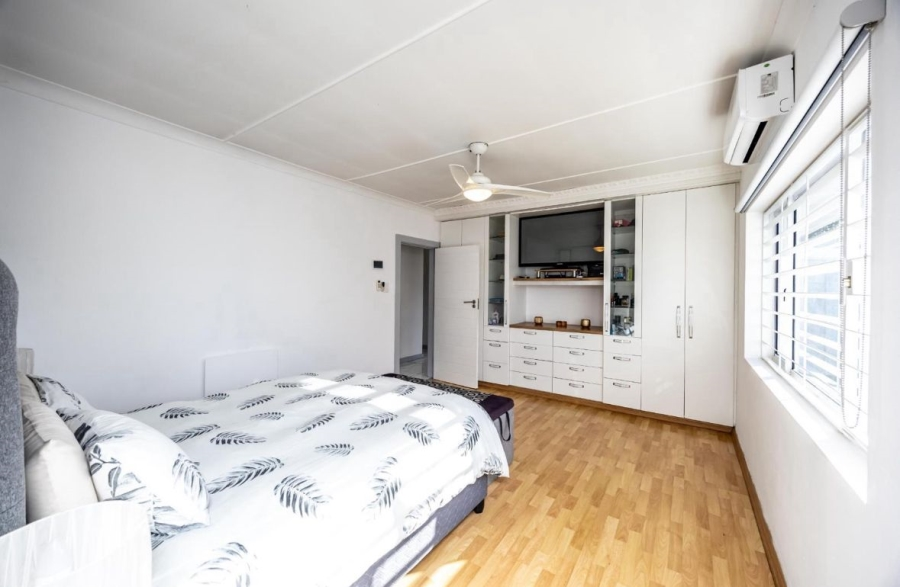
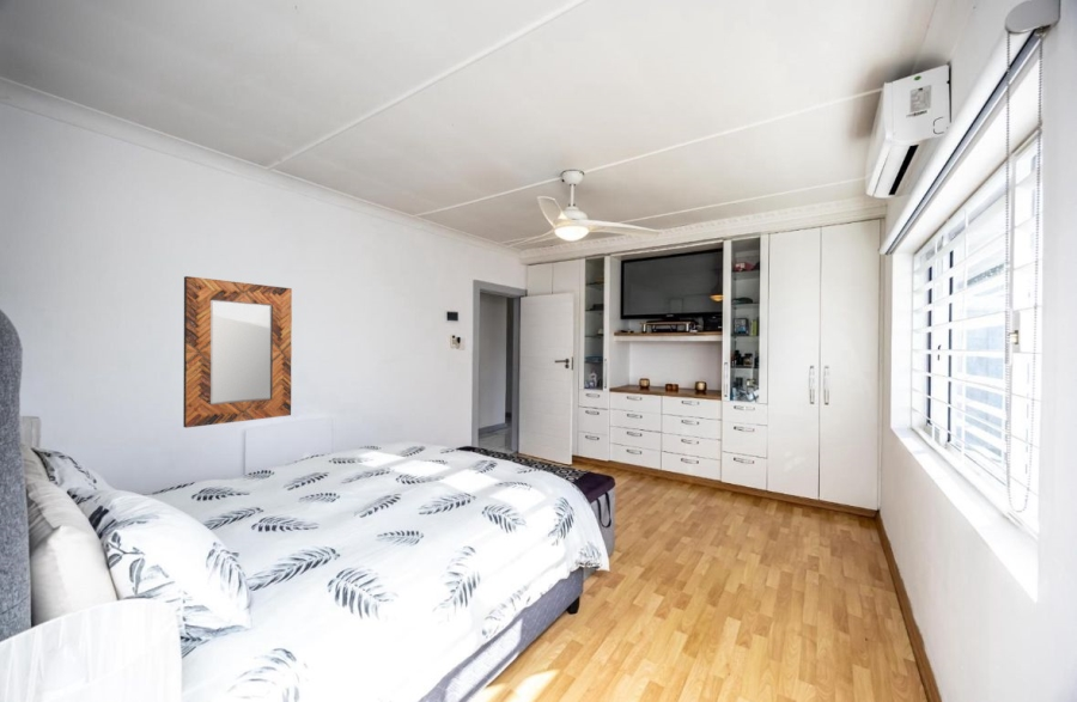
+ home mirror [182,275,293,429]
